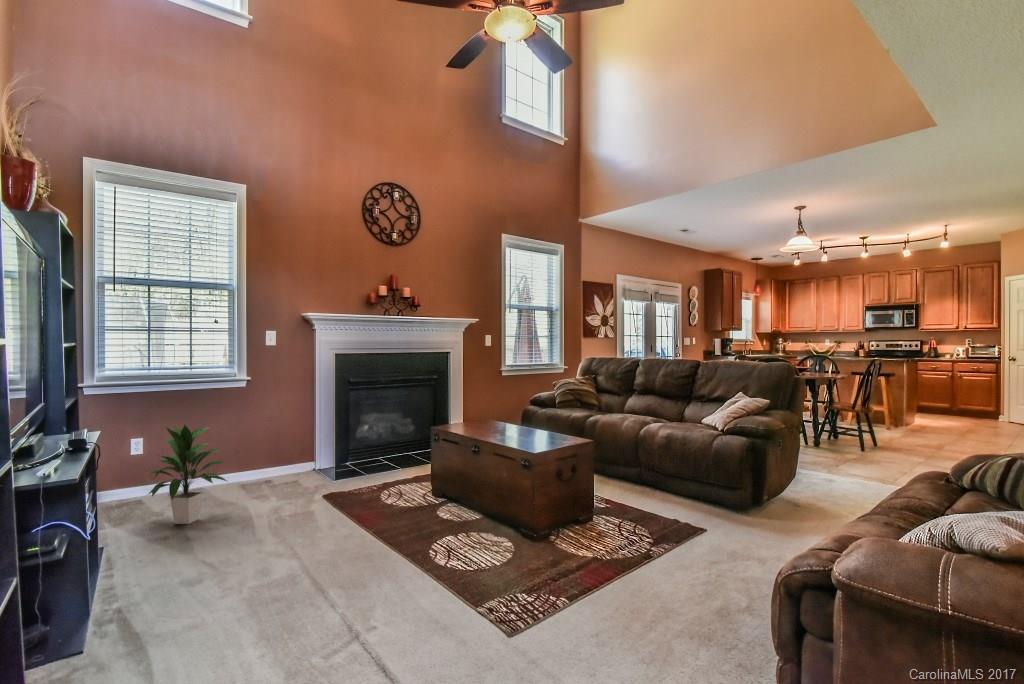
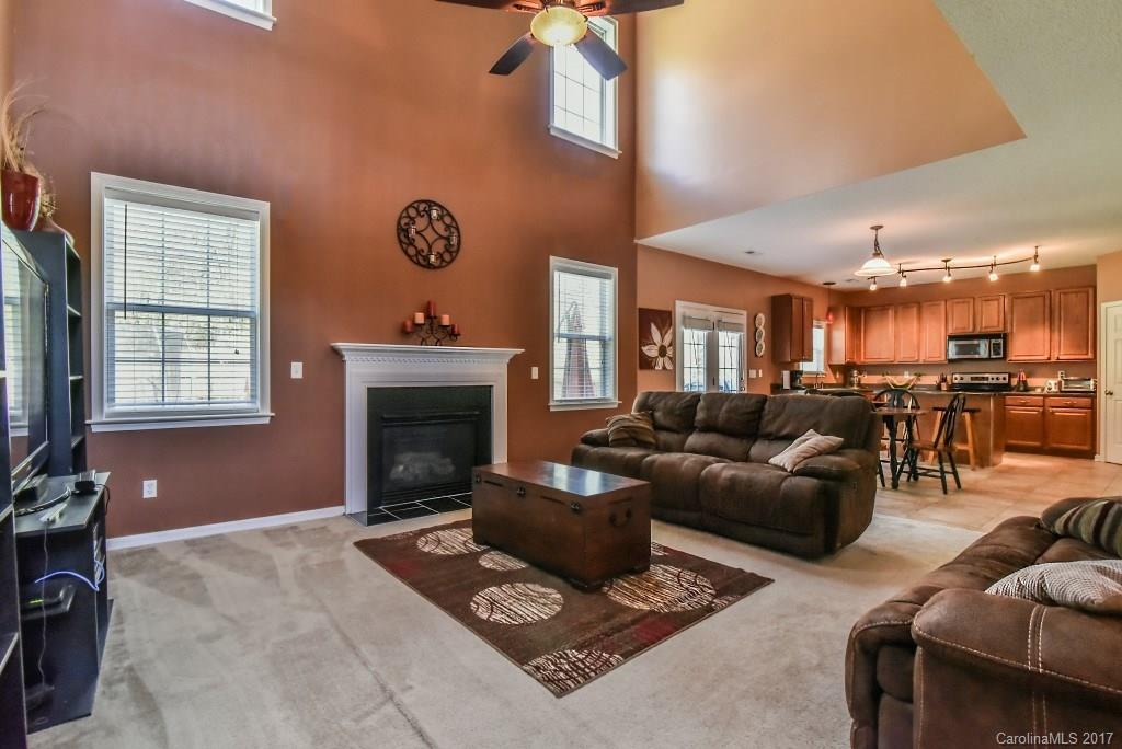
- indoor plant [145,423,230,525]
